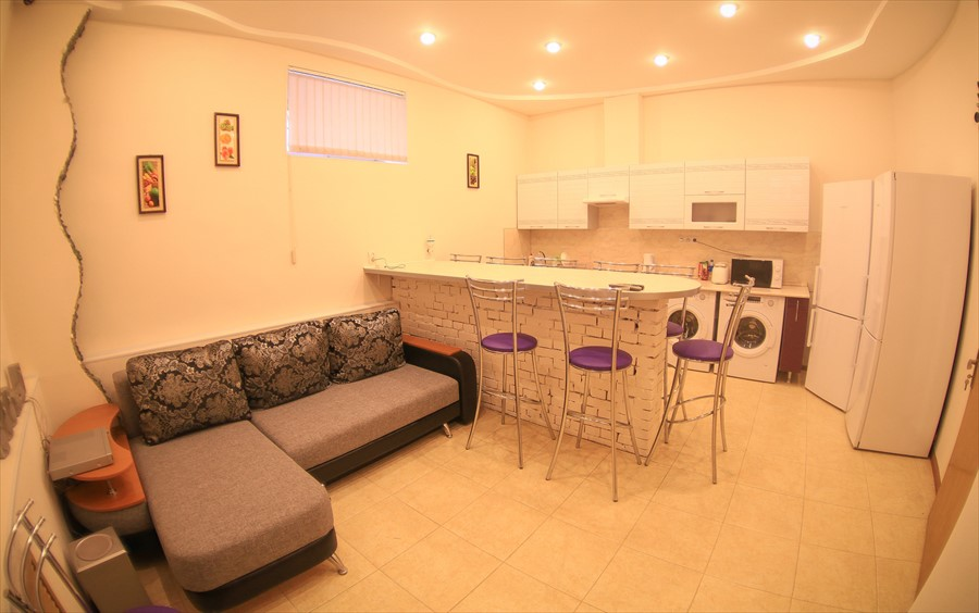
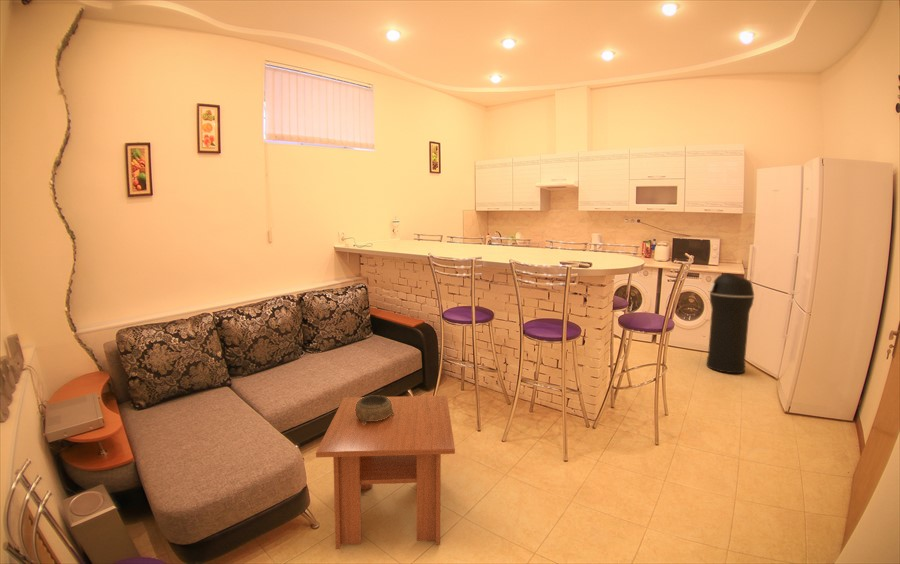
+ trash can [706,272,755,374]
+ coffee table [315,395,456,550]
+ decorative bowl [355,394,395,425]
